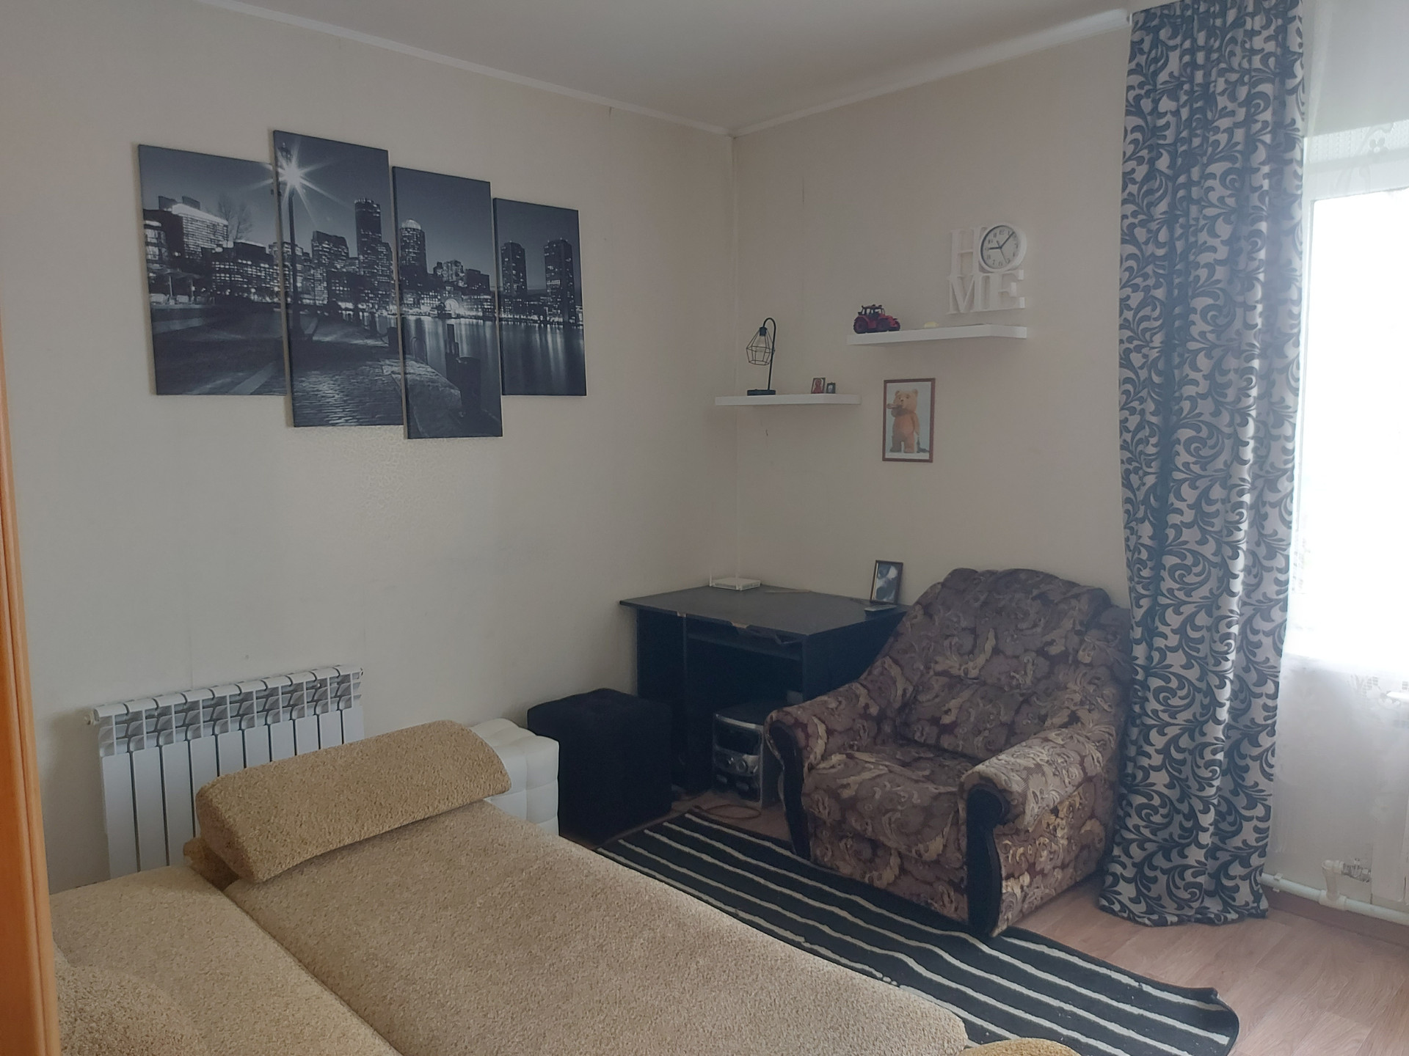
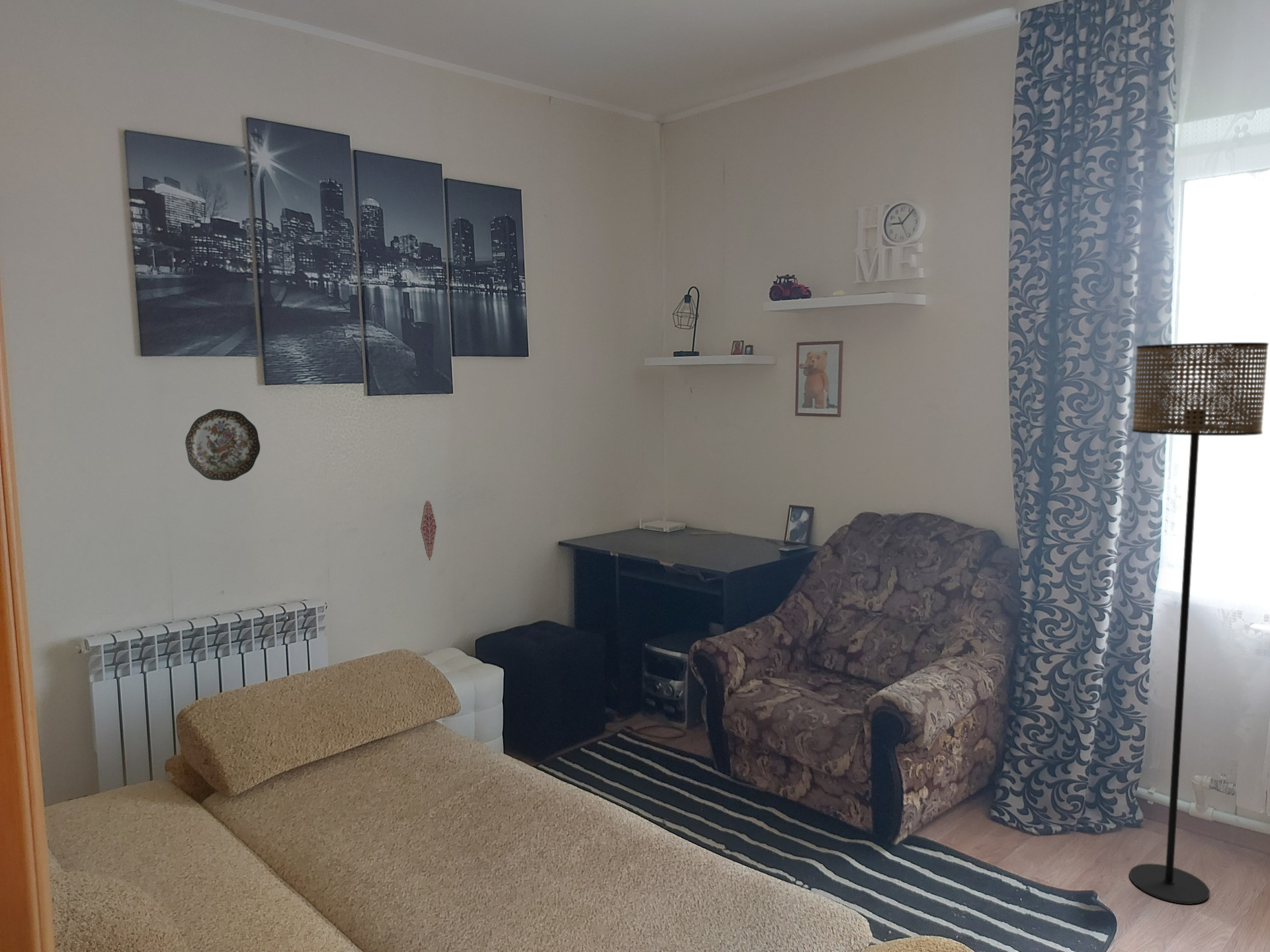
+ decorative plate [185,409,261,481]
+ decorative ornament [420,500,437,561]
+ floor lamp [1129,342,1269,905]
